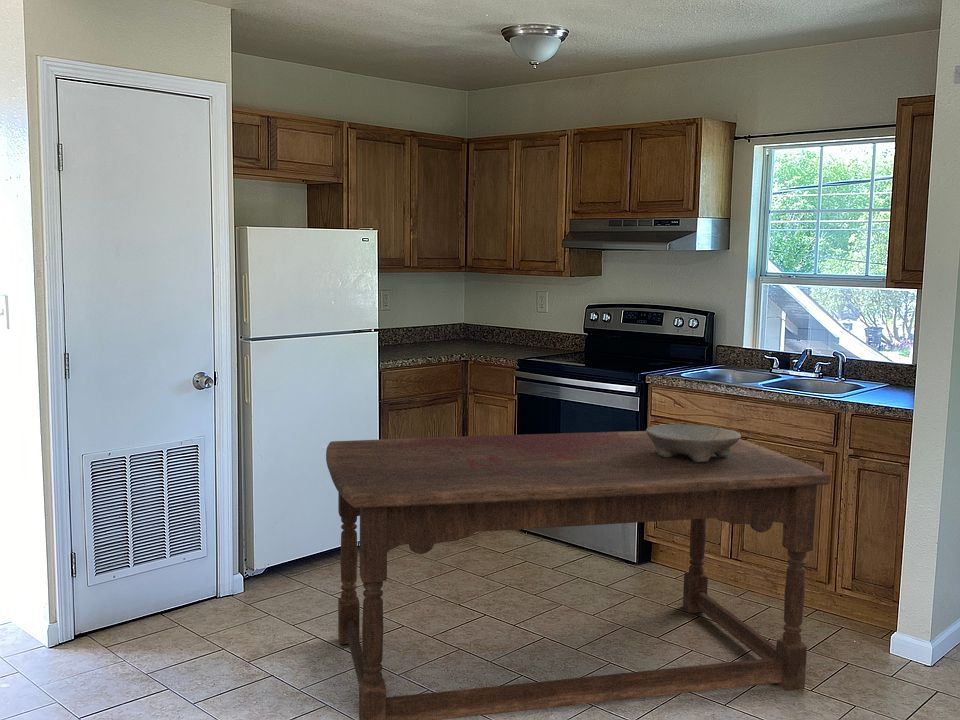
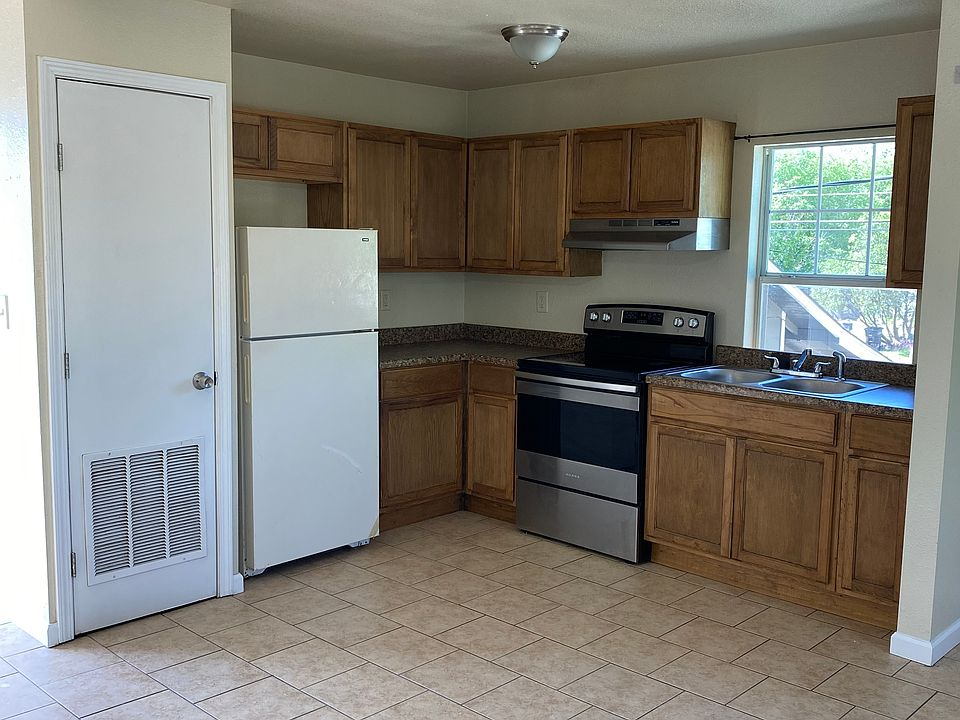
- dining table [325,430,831,720]
- bowl [645,423,742,463]
